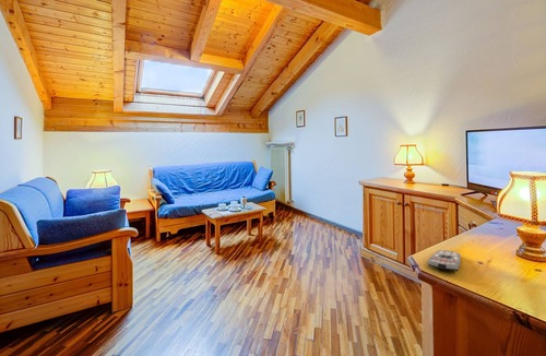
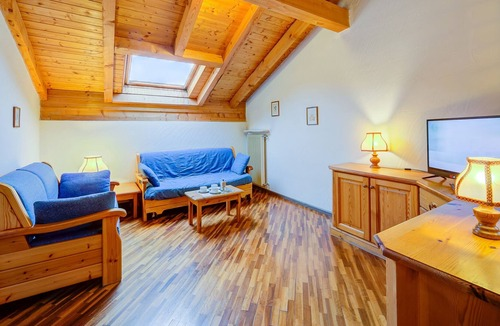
- remote control [427,249,462,272]
